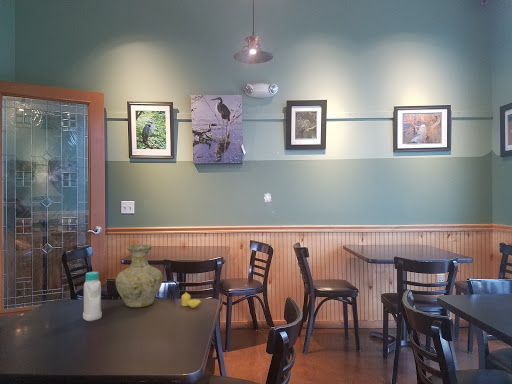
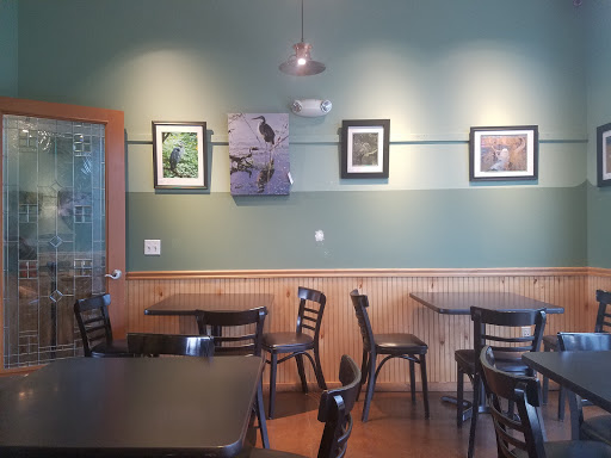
- vase [115,243,164,308]
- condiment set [180,291,202,309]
- bottle [82,271,103,322]
